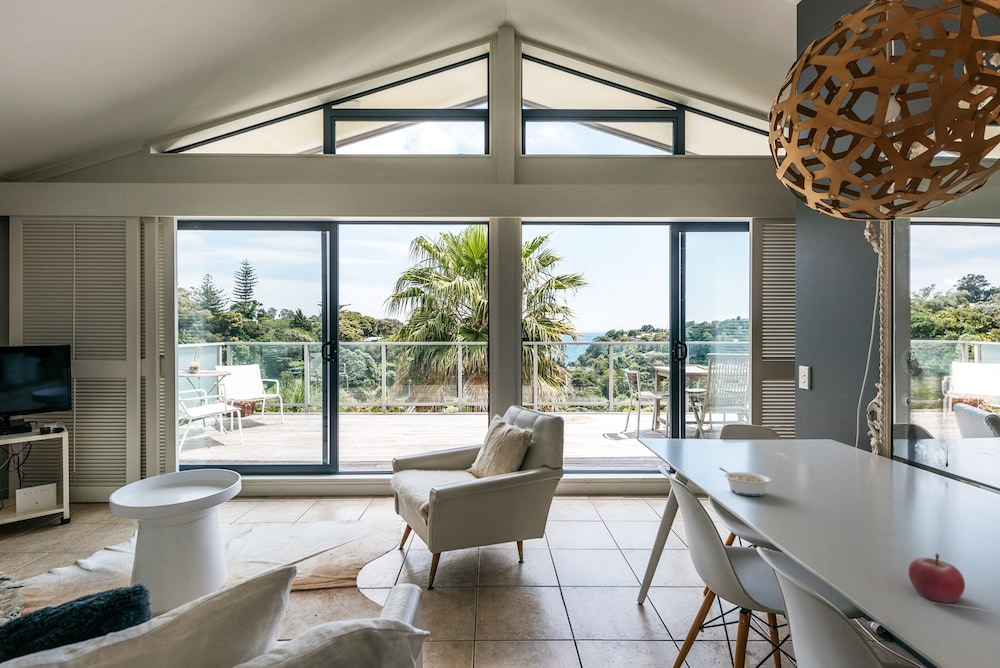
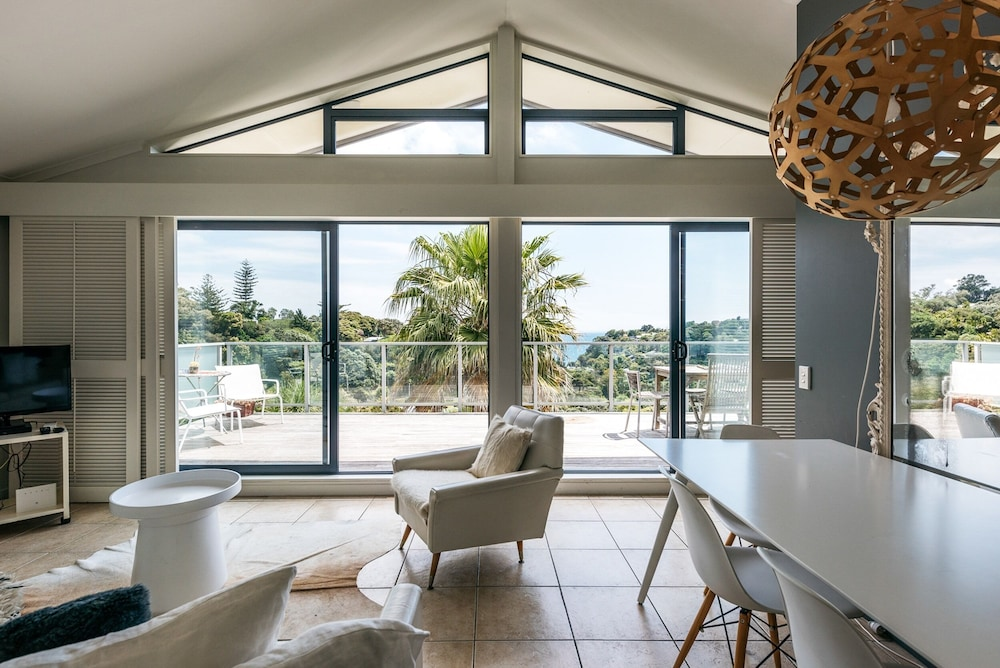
- legume [718,467,772,497]
- fruit [908,552,966,604]
